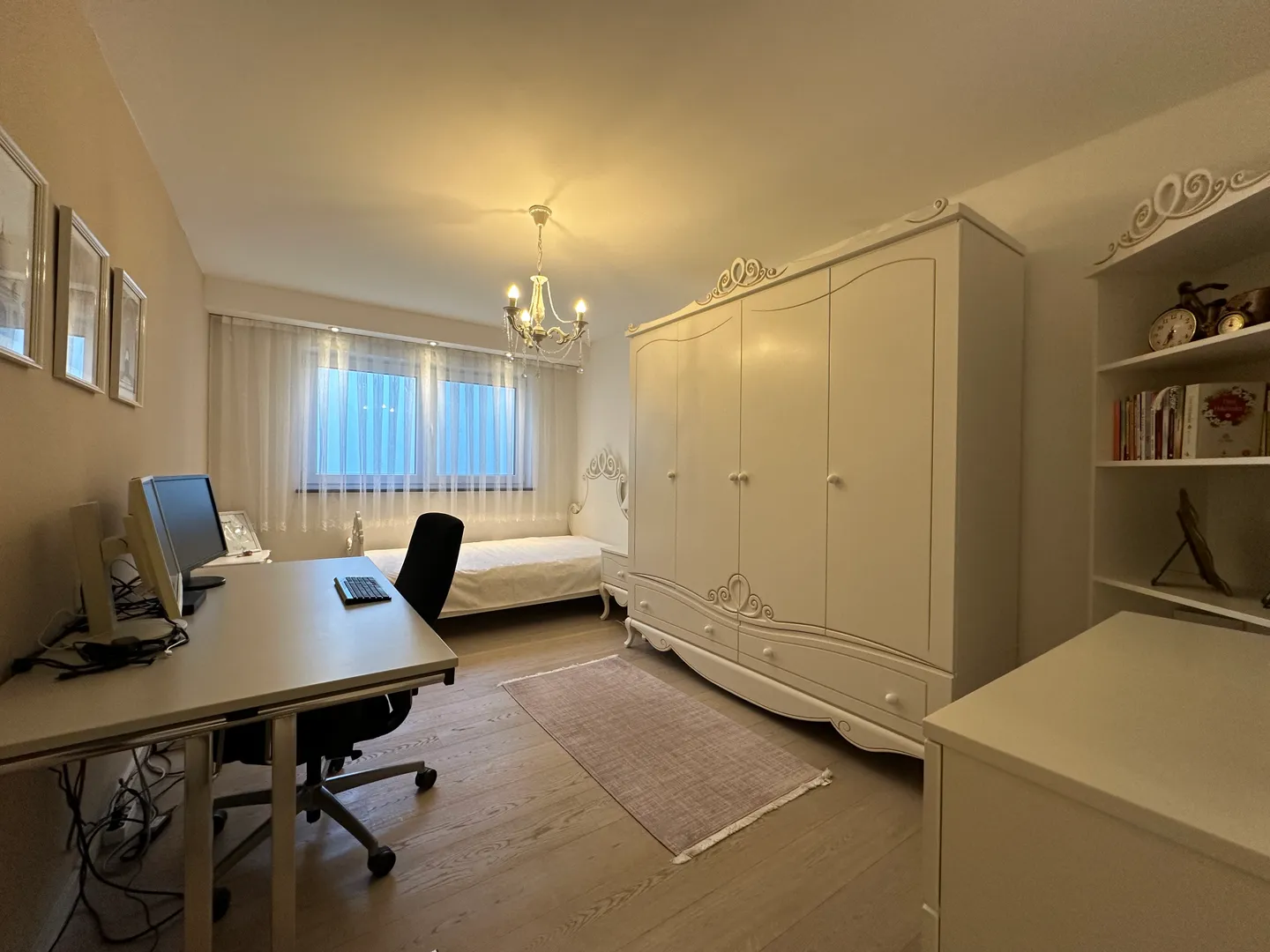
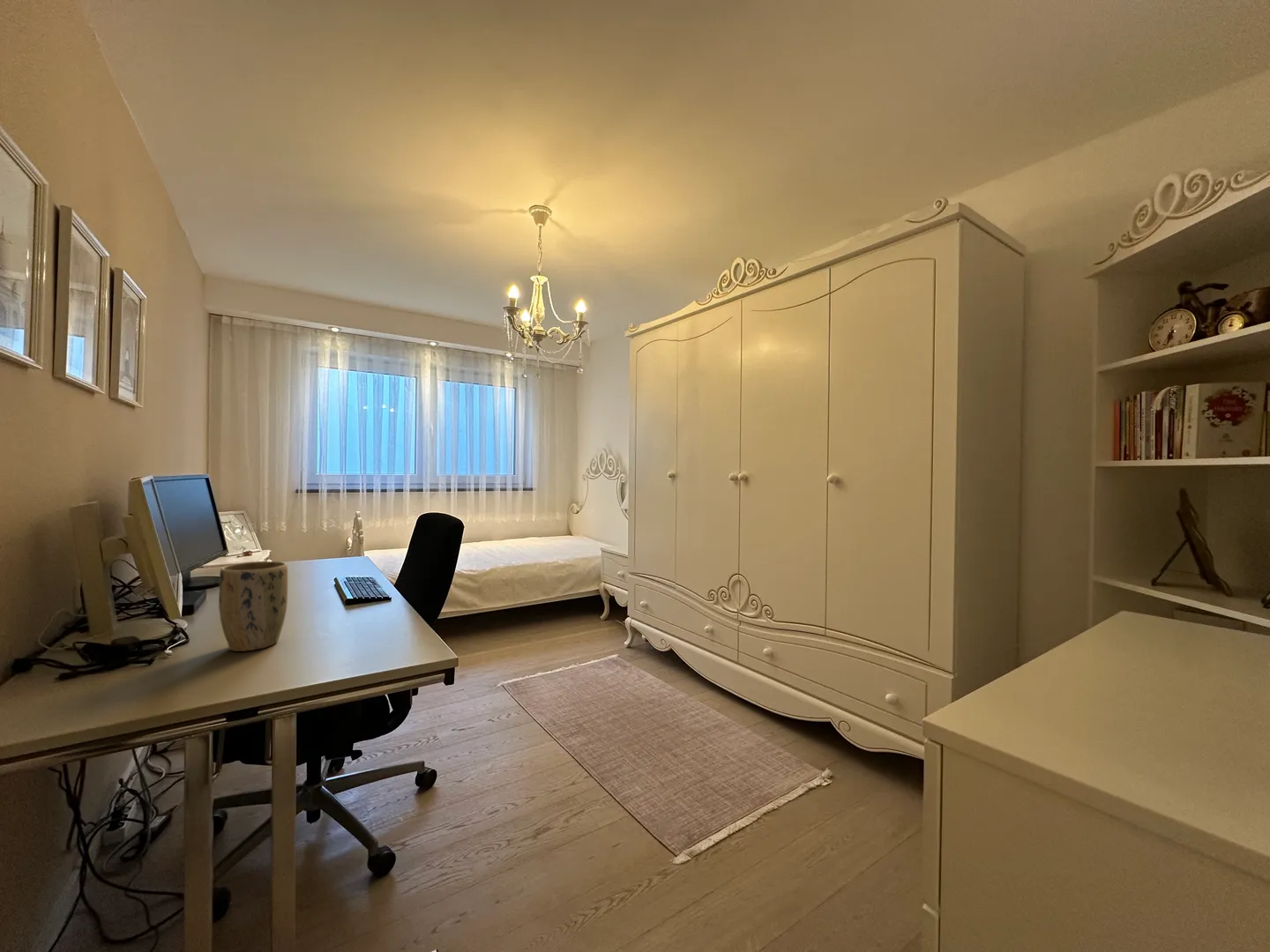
+ plant pot [218,561,288,652]
